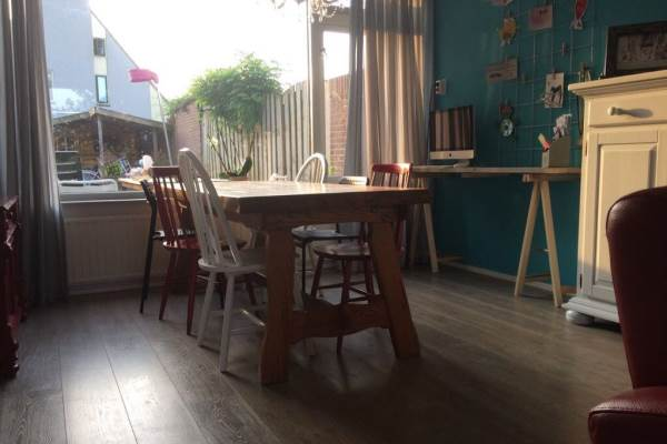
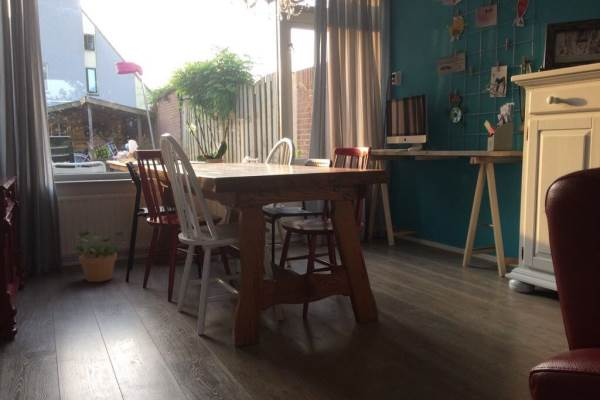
+ potted plant [73,229,128,283]
